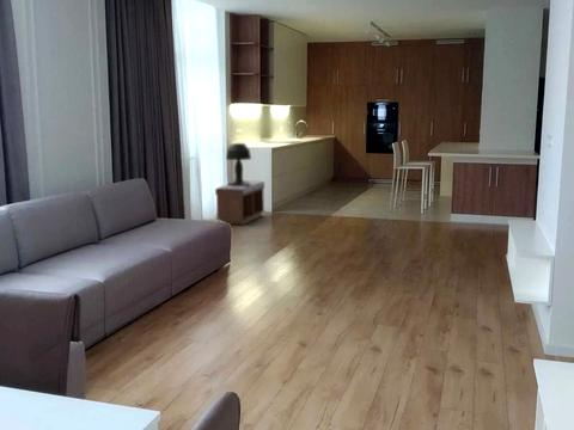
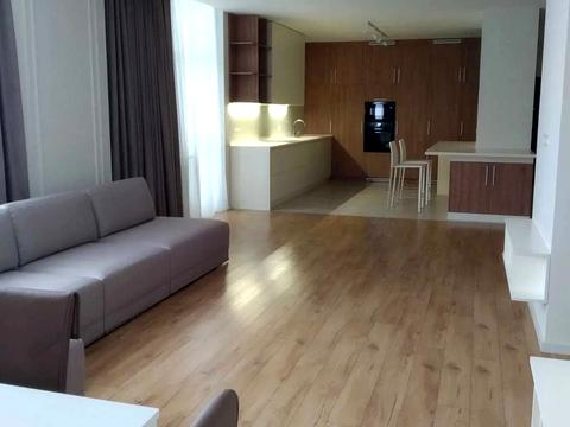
- bench [214,179,267,226]
- table lamp [225,142,252,186]
